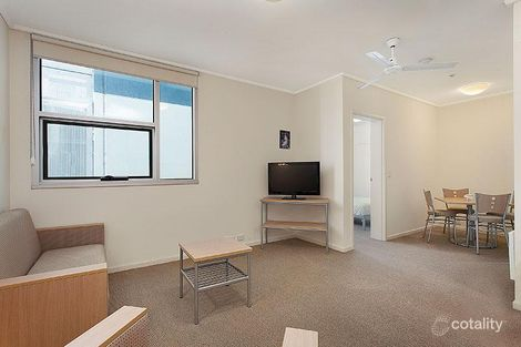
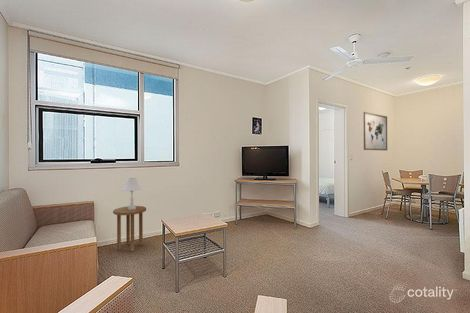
+ wall art [363,111,388,152]
+ table lamp [121,177,143,210]
+ side table [112,205,147,252]
